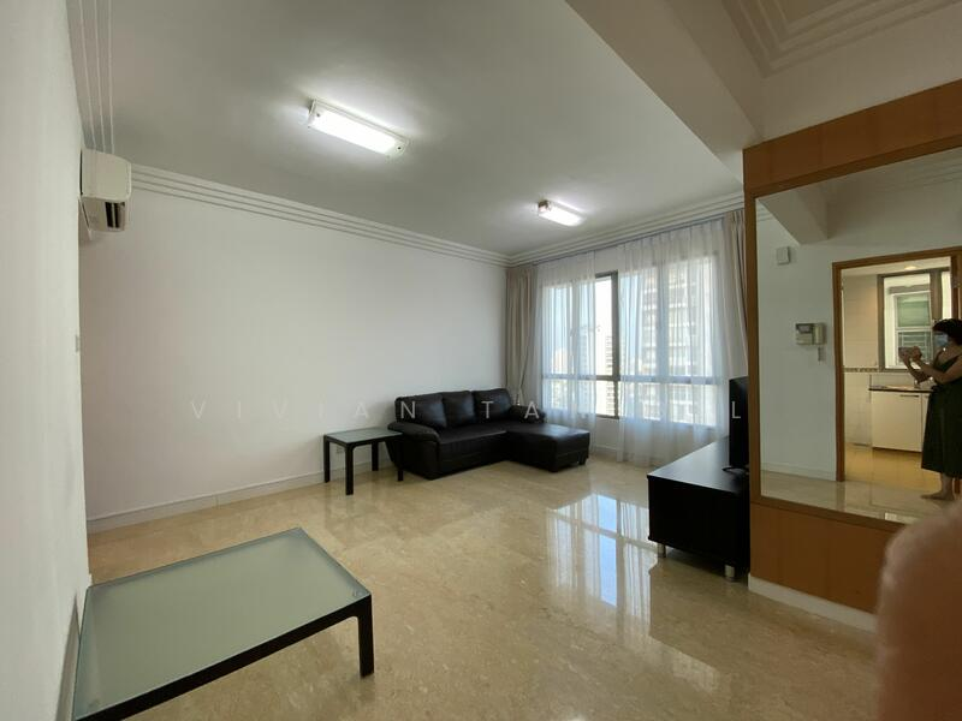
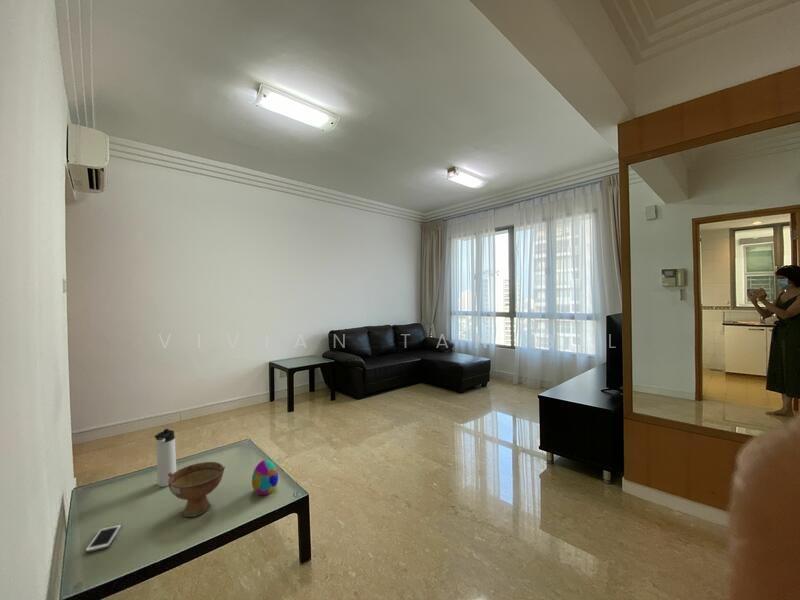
+ cell phone [84,523,123,554]
+ bowl [168,461,226,518]
+ thermos bottle [154,428,177,488]
+ decorative egg [251,459,279,496]
